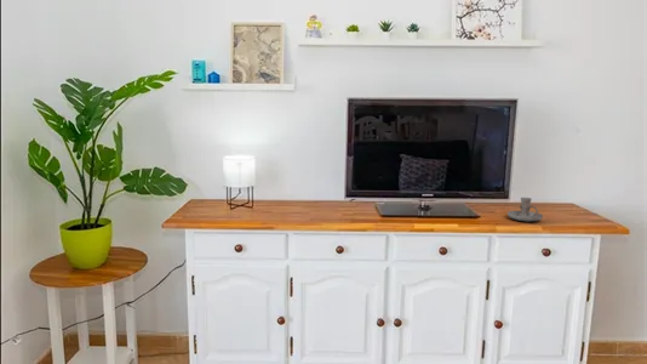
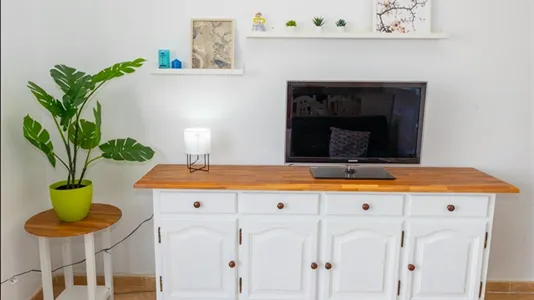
- candle holder [506,197,544,222]
